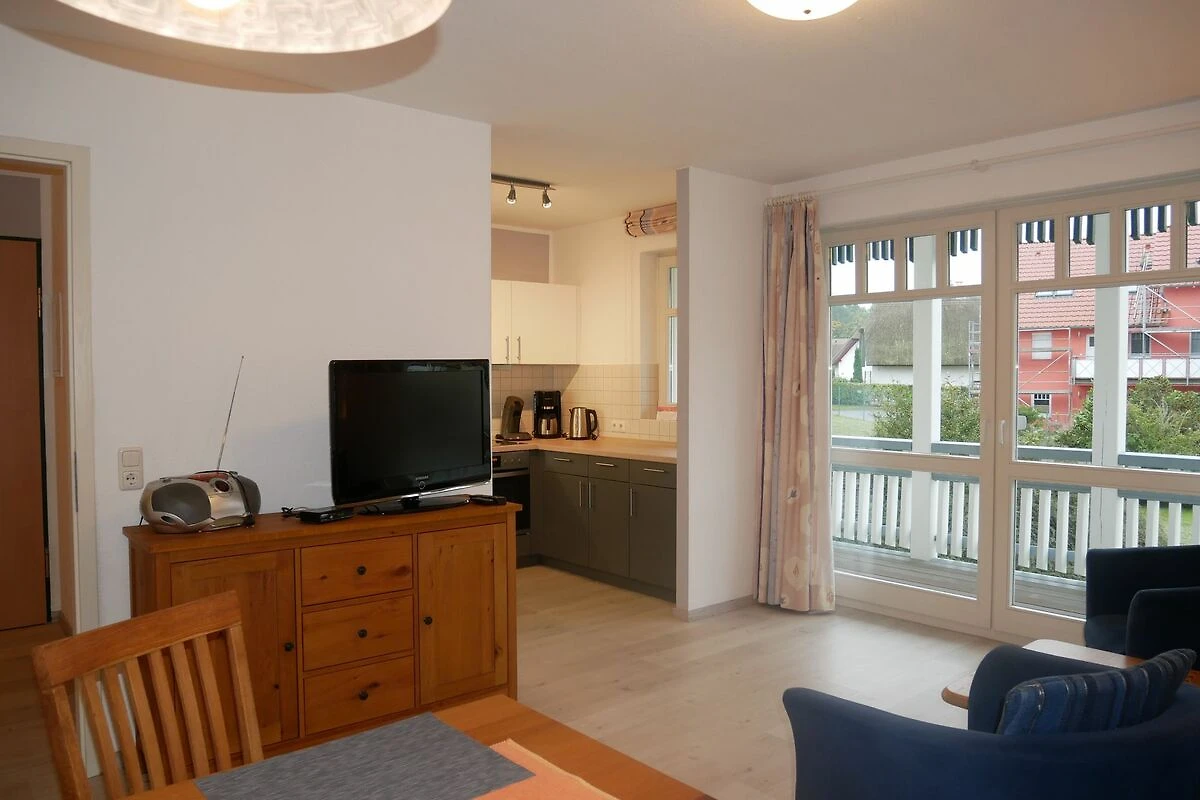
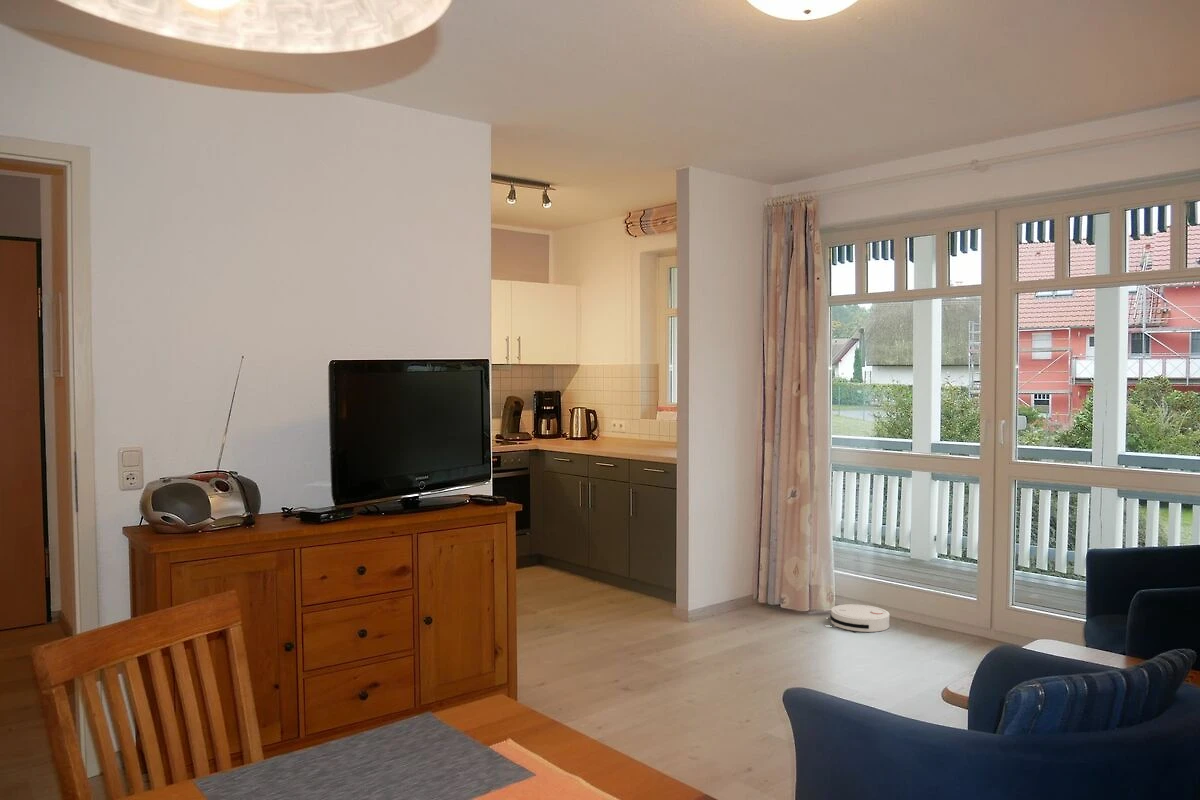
+ robot vacuum [829,603,891,634]
